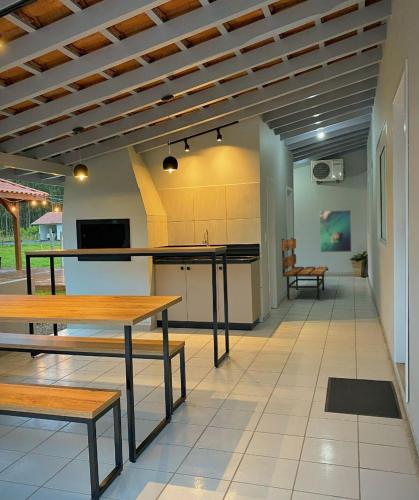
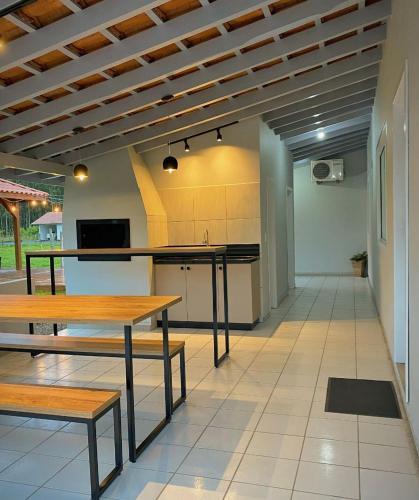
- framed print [319,209,353,253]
- bench [281,237,329,301]
